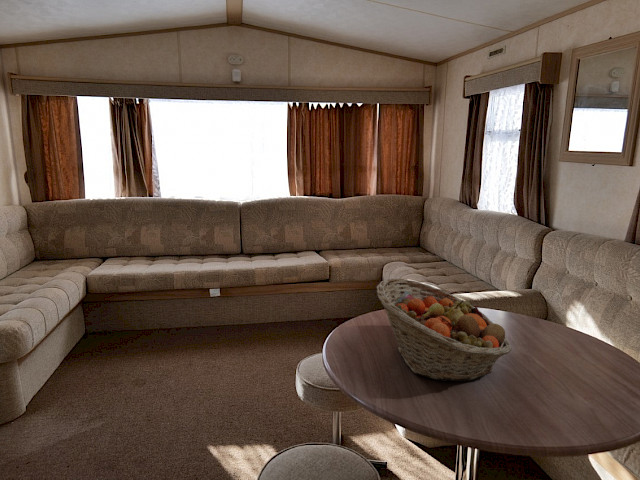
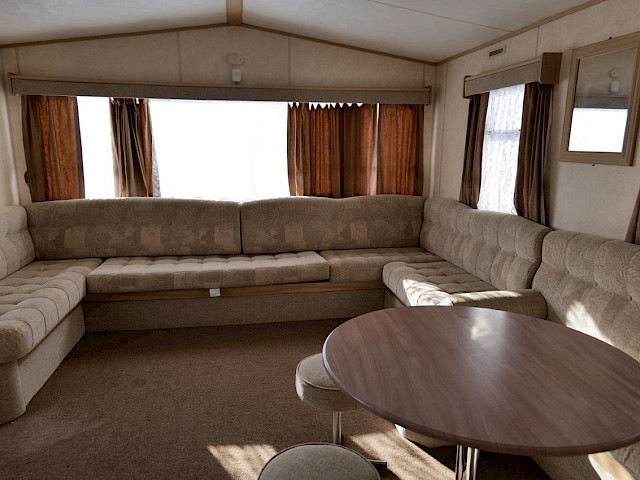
- fruit basket [375,277,512,382]
